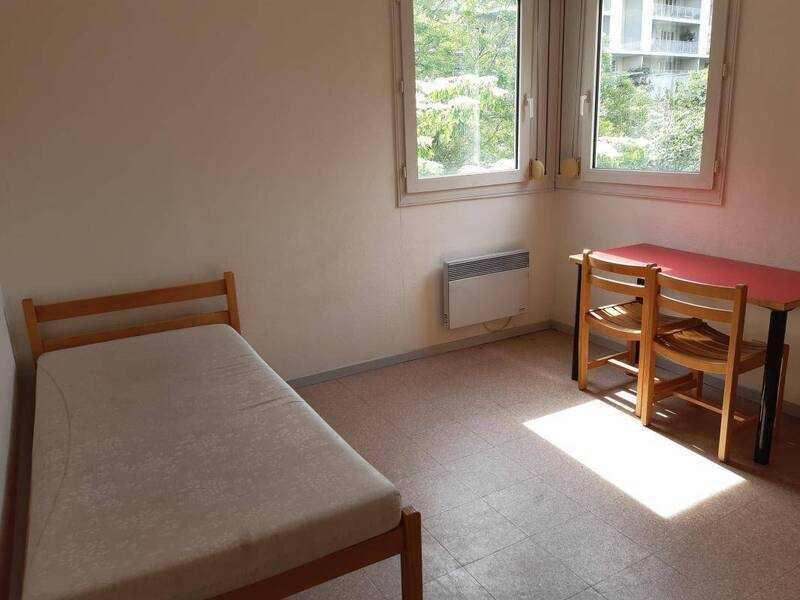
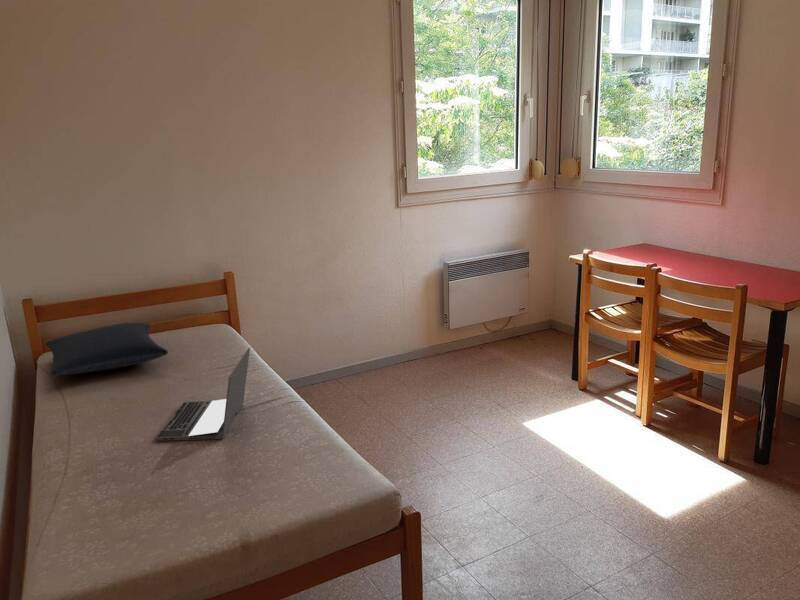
+ pillow [44,322,169,377]
+ laptop [155,346,251,442]
